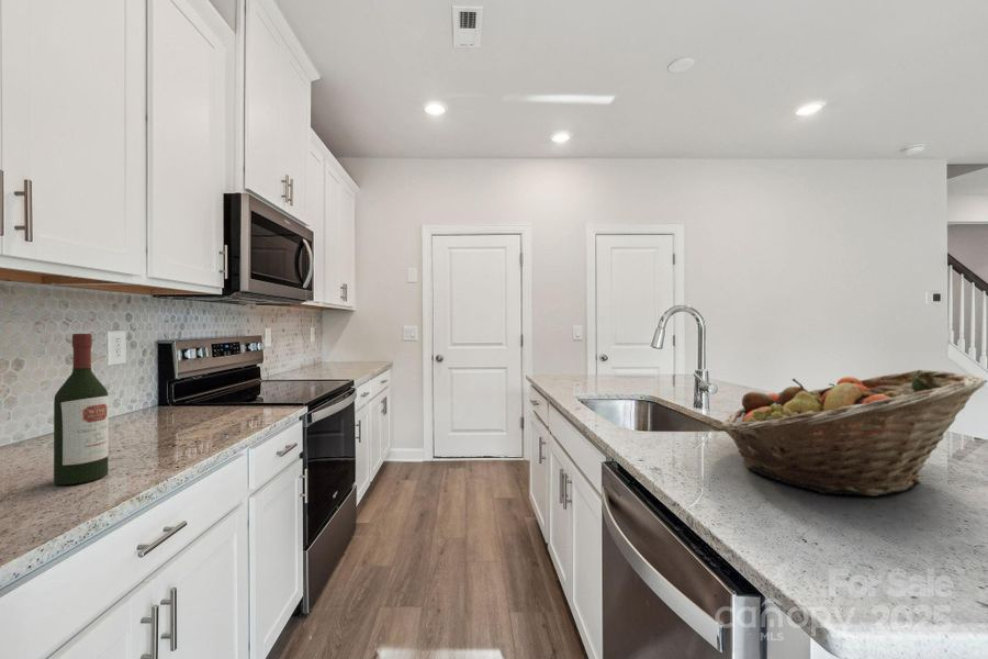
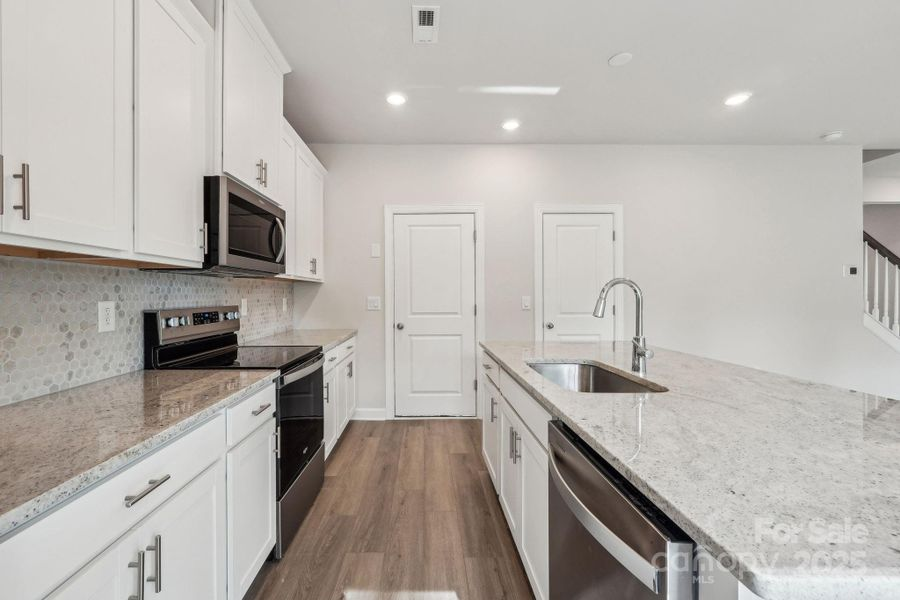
- wine bottle [53,333,110,485]
- fruit basket [720,369,988,498]
